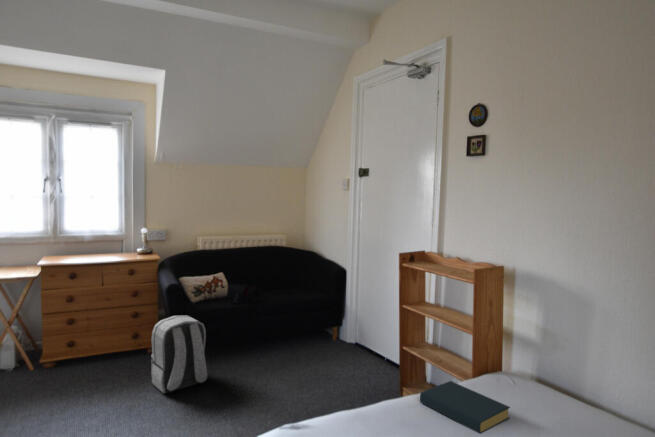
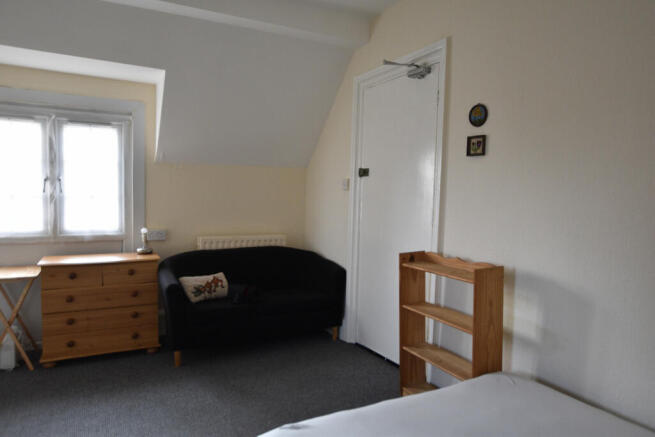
- backpack [150,315,208,394]
- hardback book [419,380,511,435]
